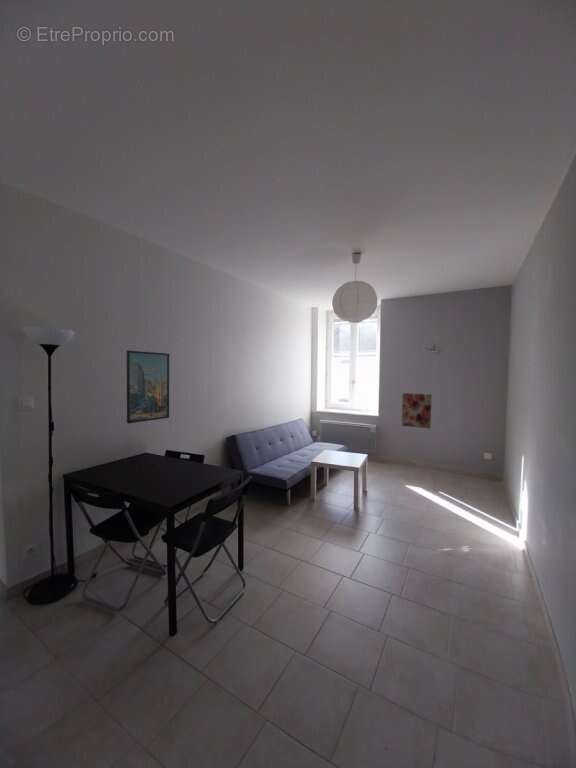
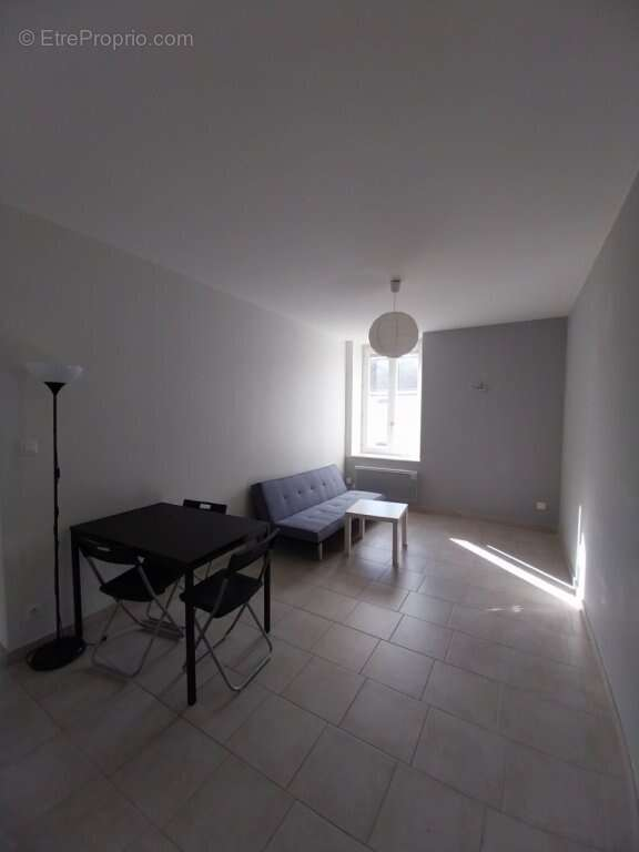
- wall art [401,392,433,430]
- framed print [126,350,170,424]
